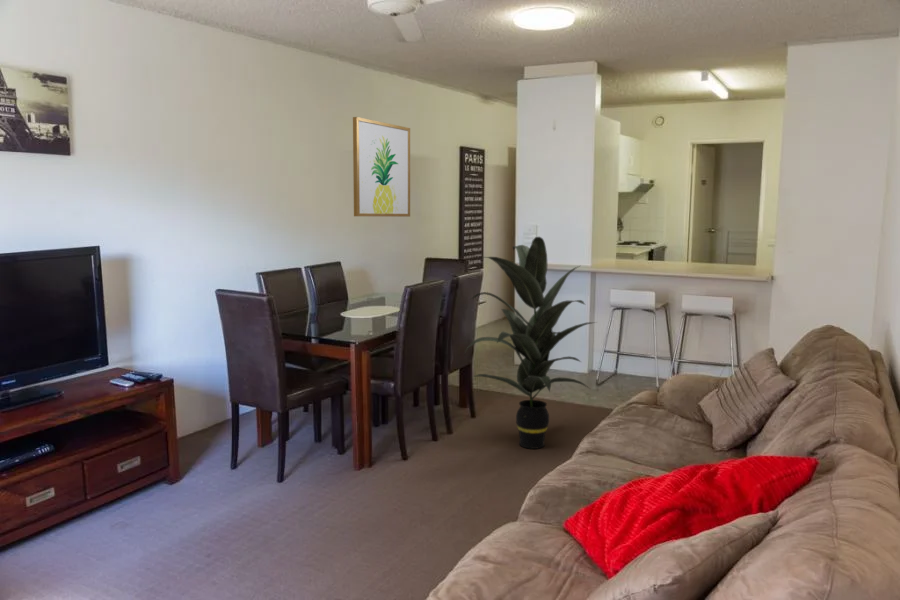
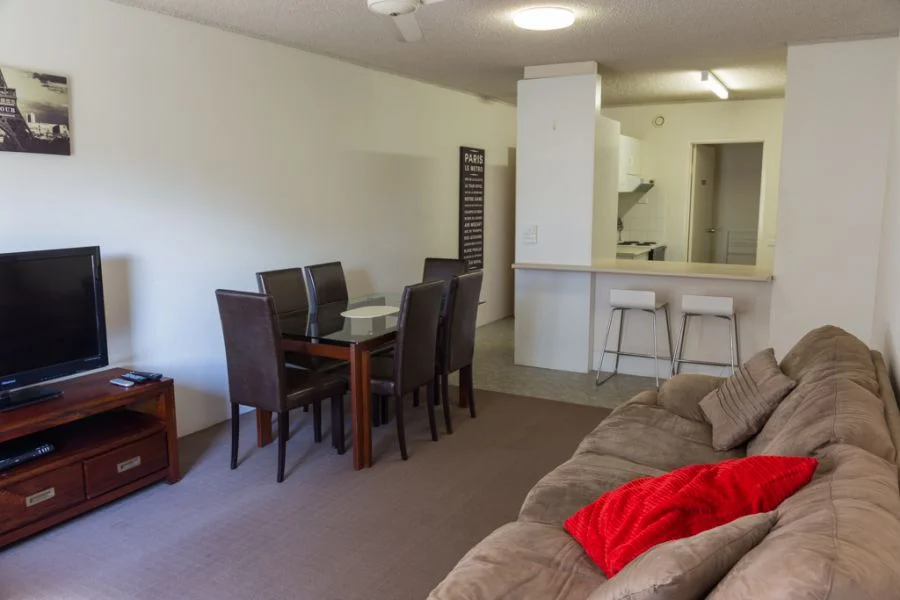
- wall art [352,116,411,218]
- indoor plant [463,236,597,450]
